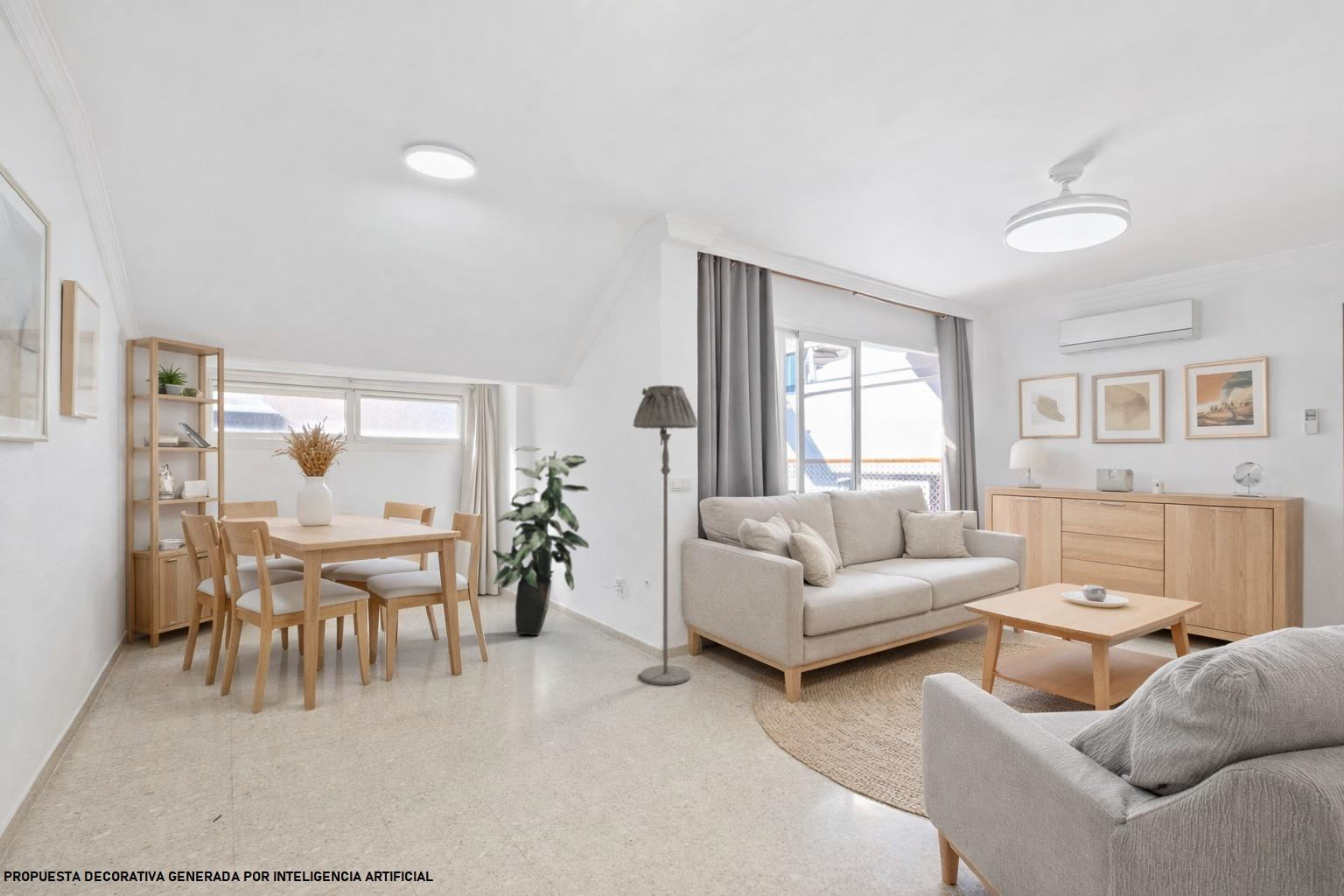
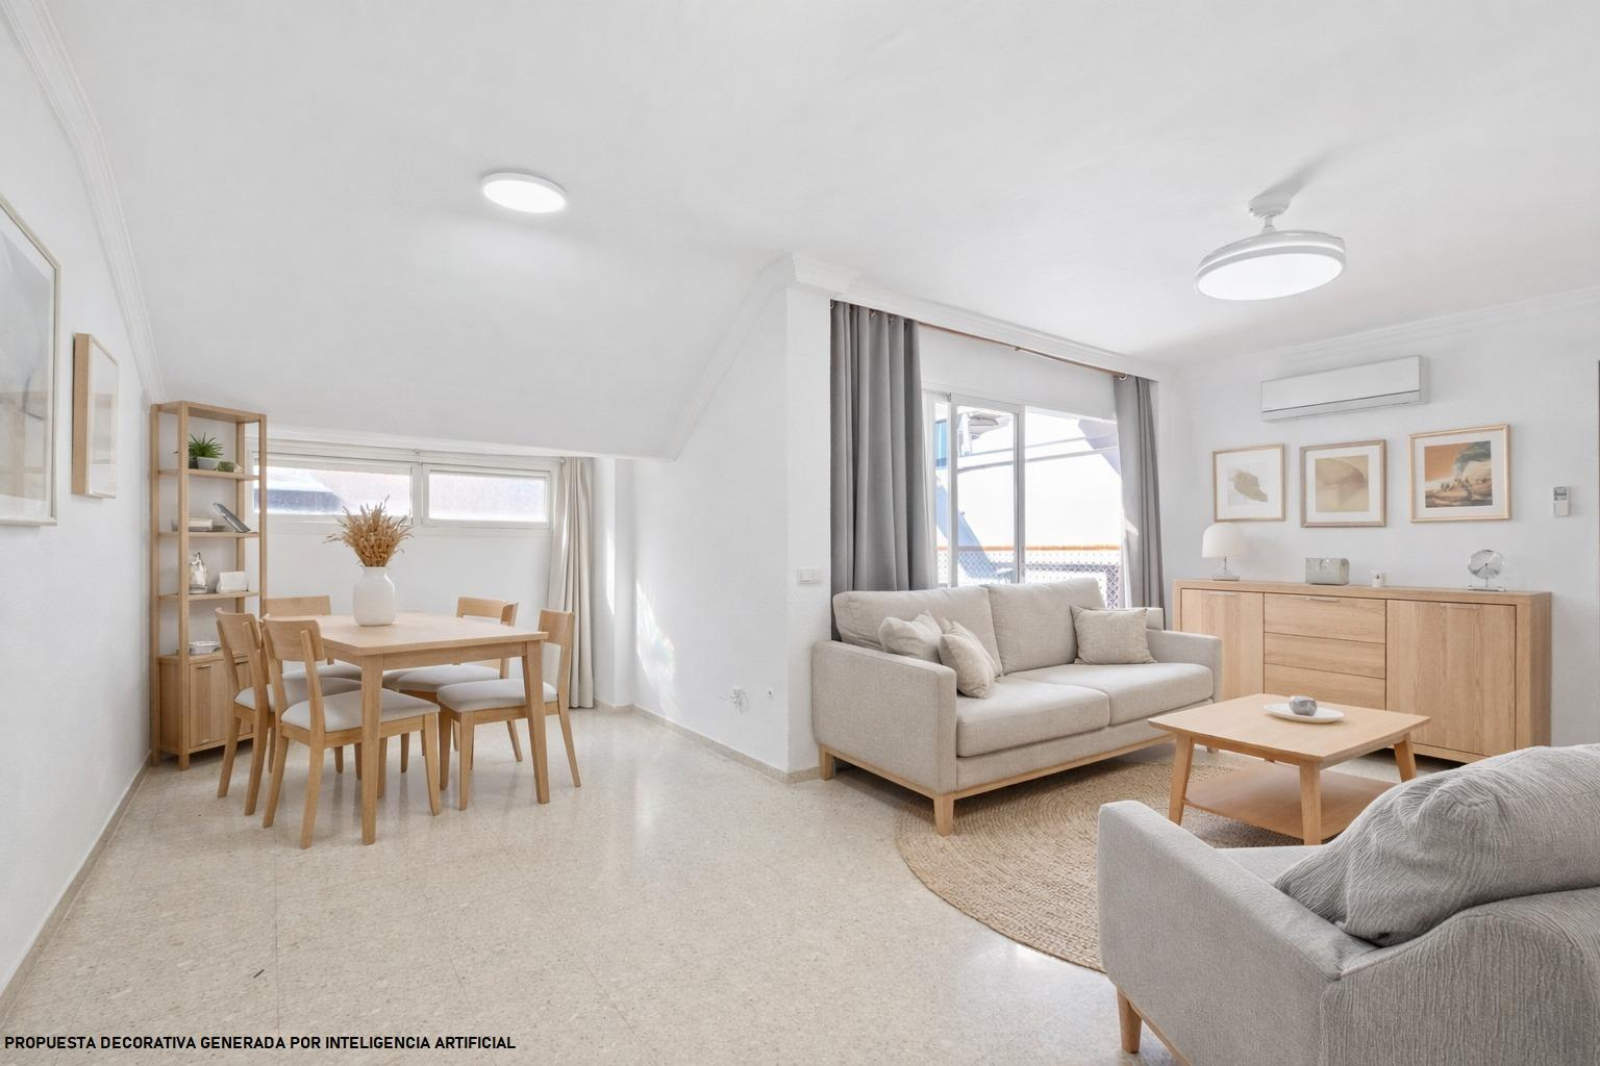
- floor lamp [632,384,698,686]
- indoor plant [491,445,591,636]
